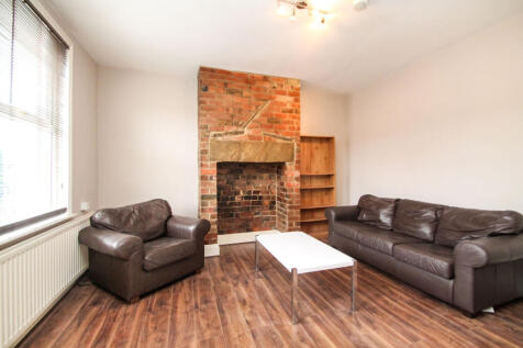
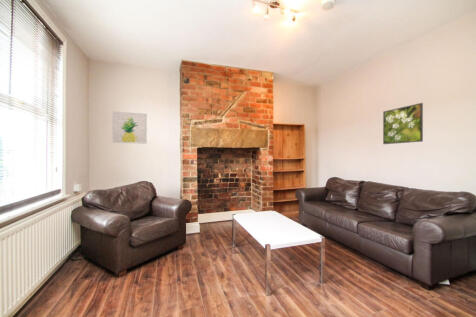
+ wall art [111,111,148,145]
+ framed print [382,102,424,145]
